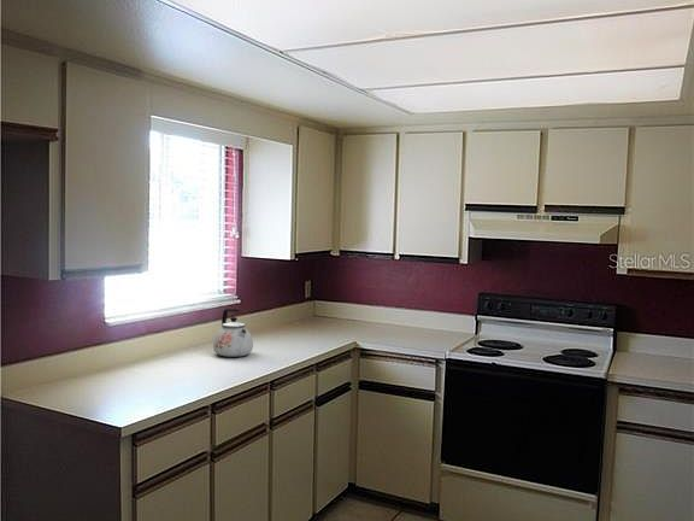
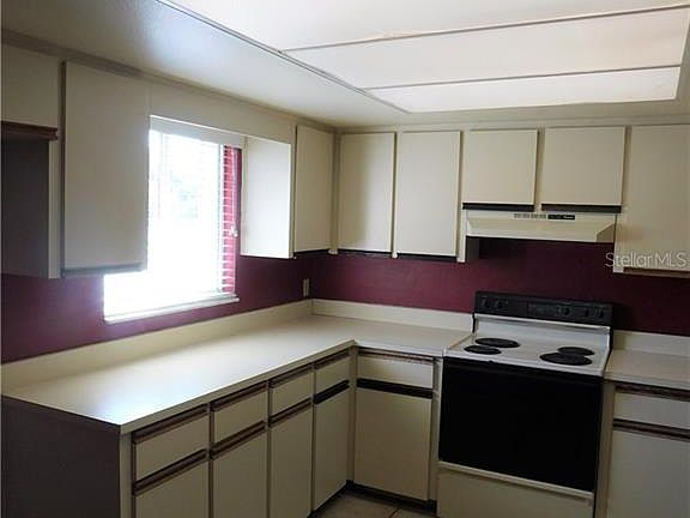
- kettle [212,308,254,358]
